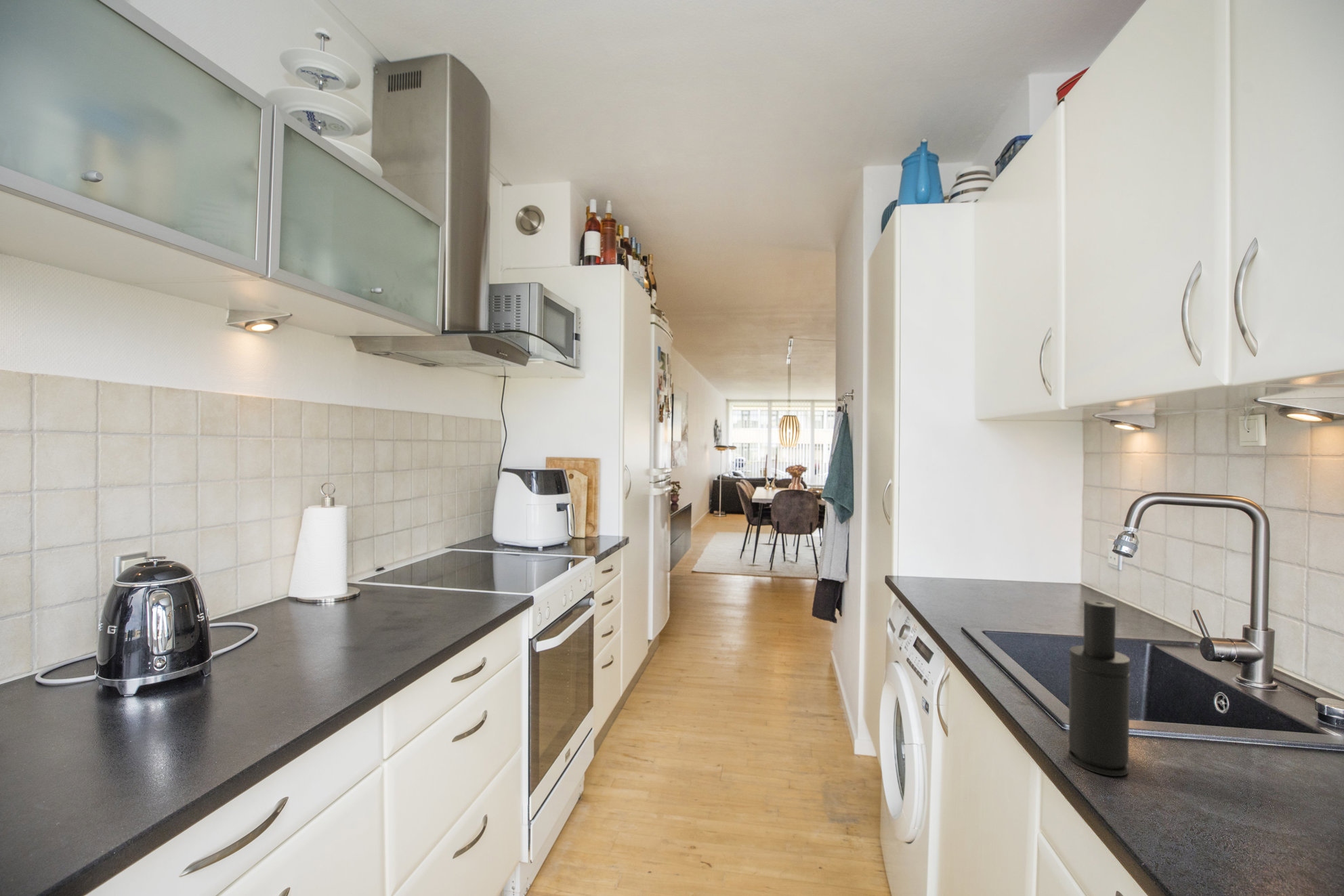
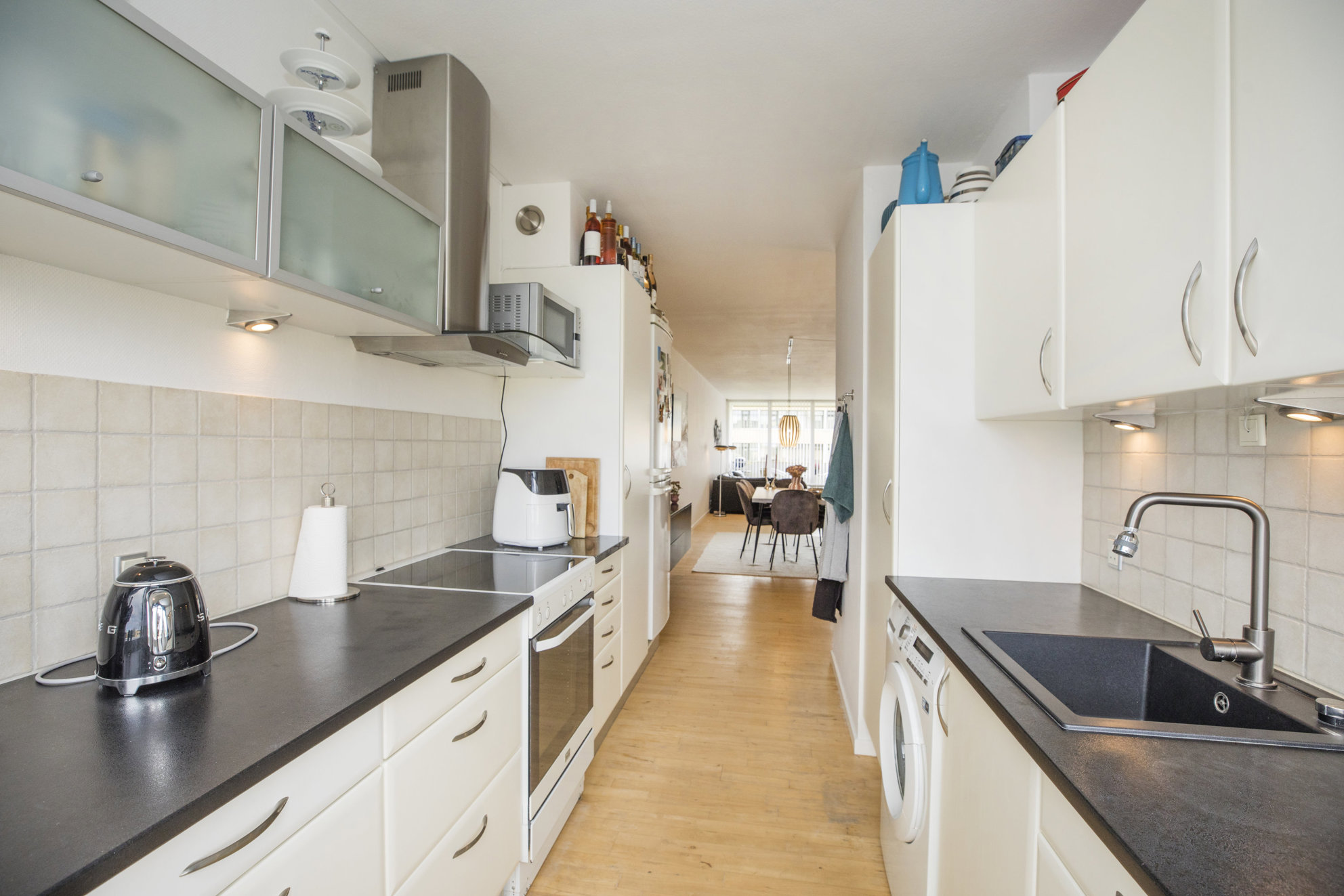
- soap dispenser [1068,599,1131,777]
